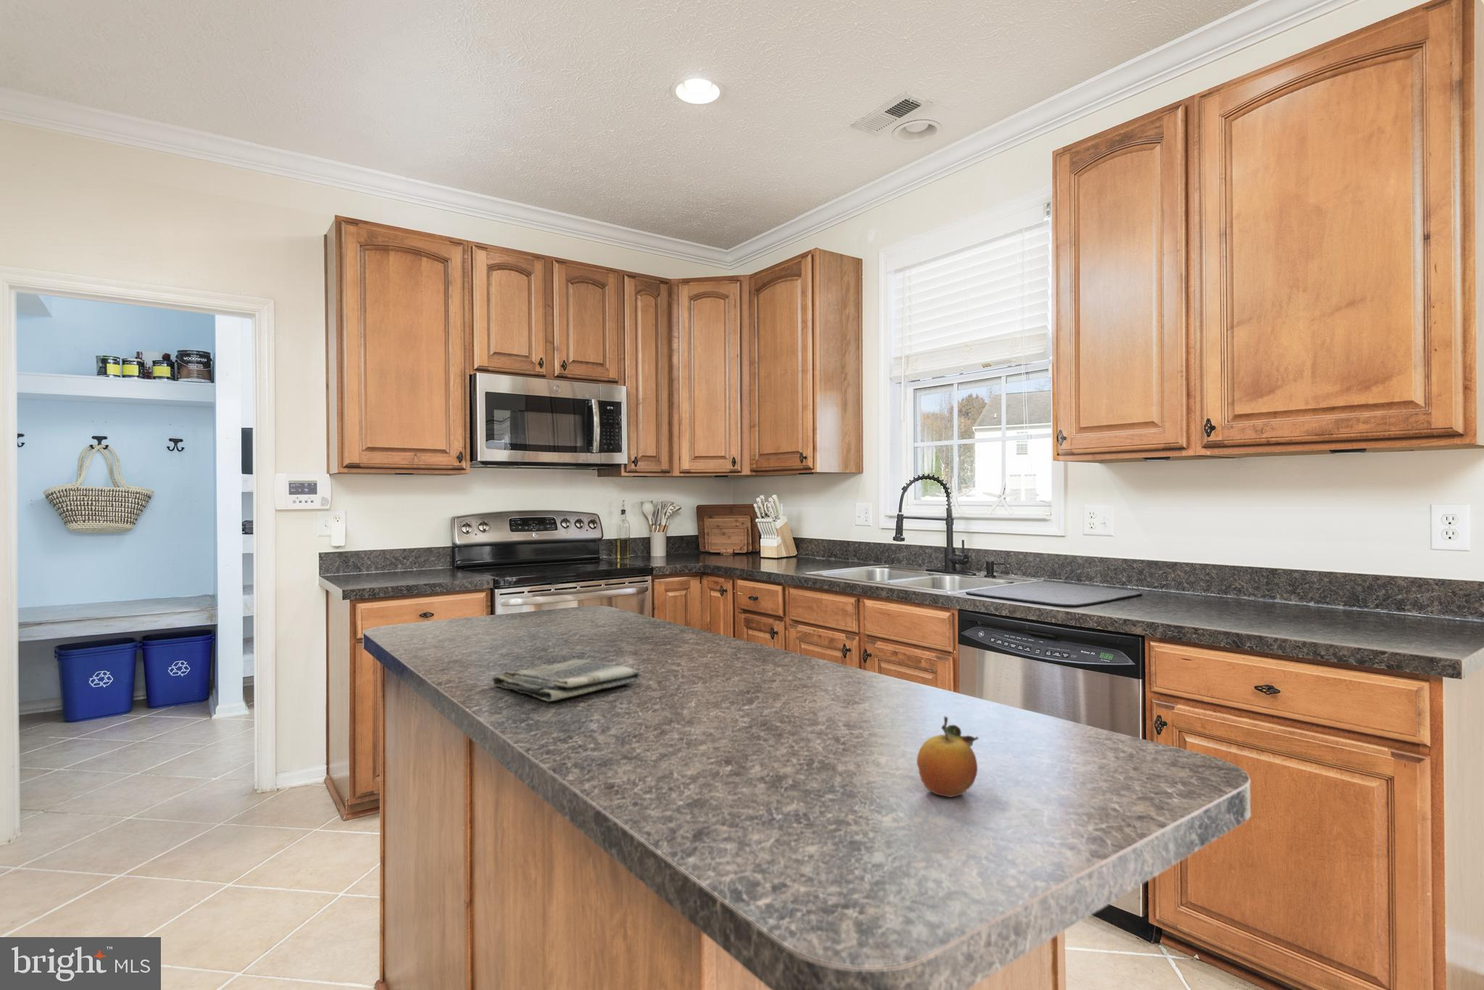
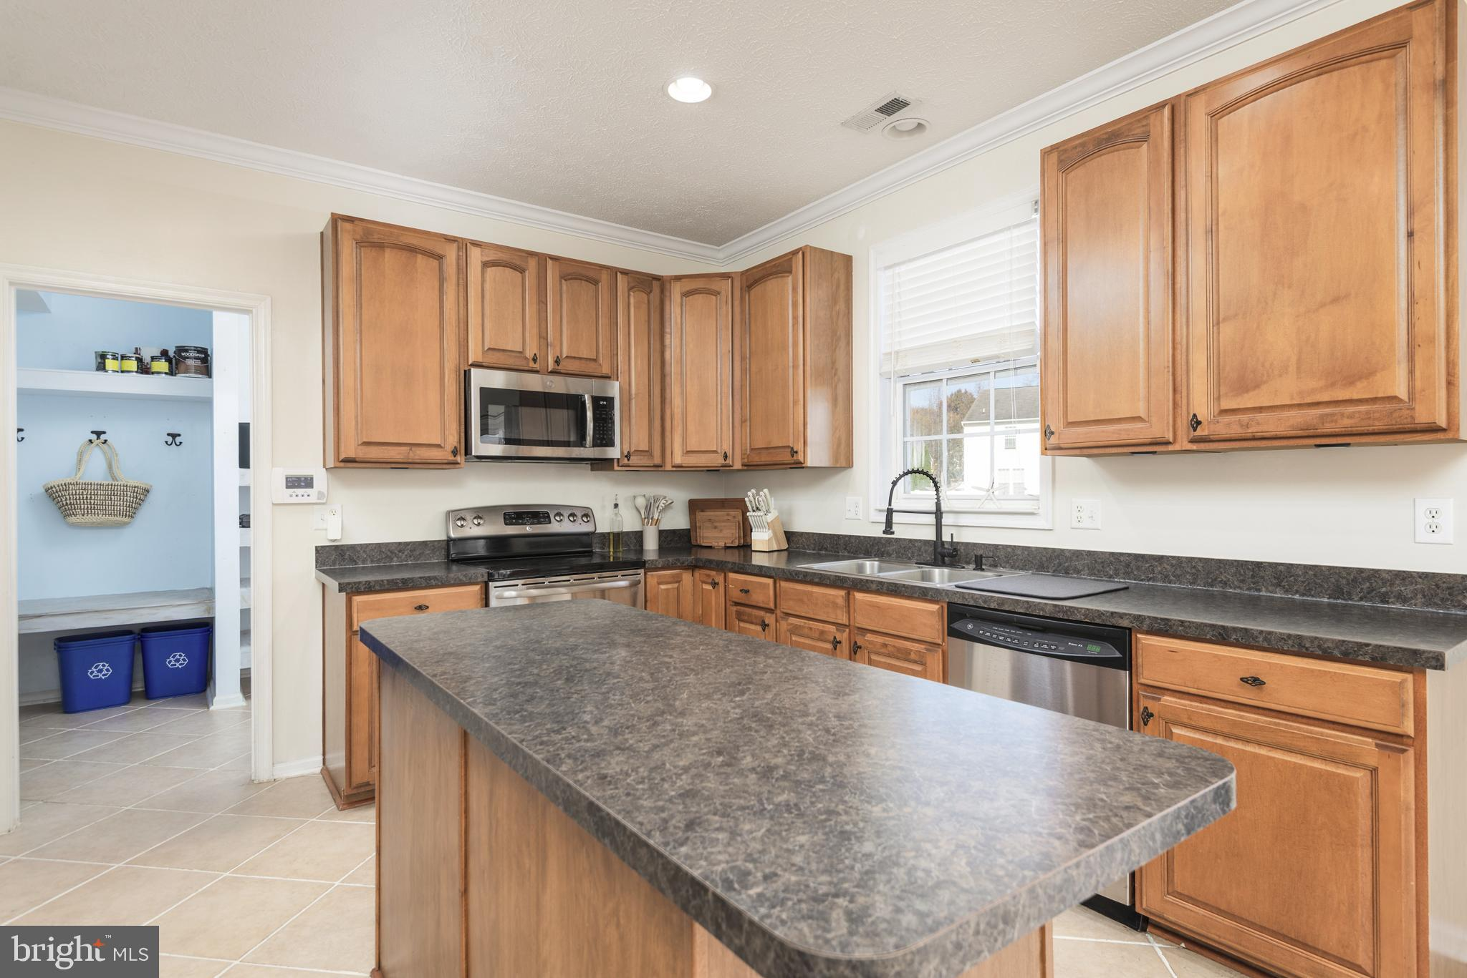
- fruit [916,716,980,798]
- dish towel [492,659,643,703]
